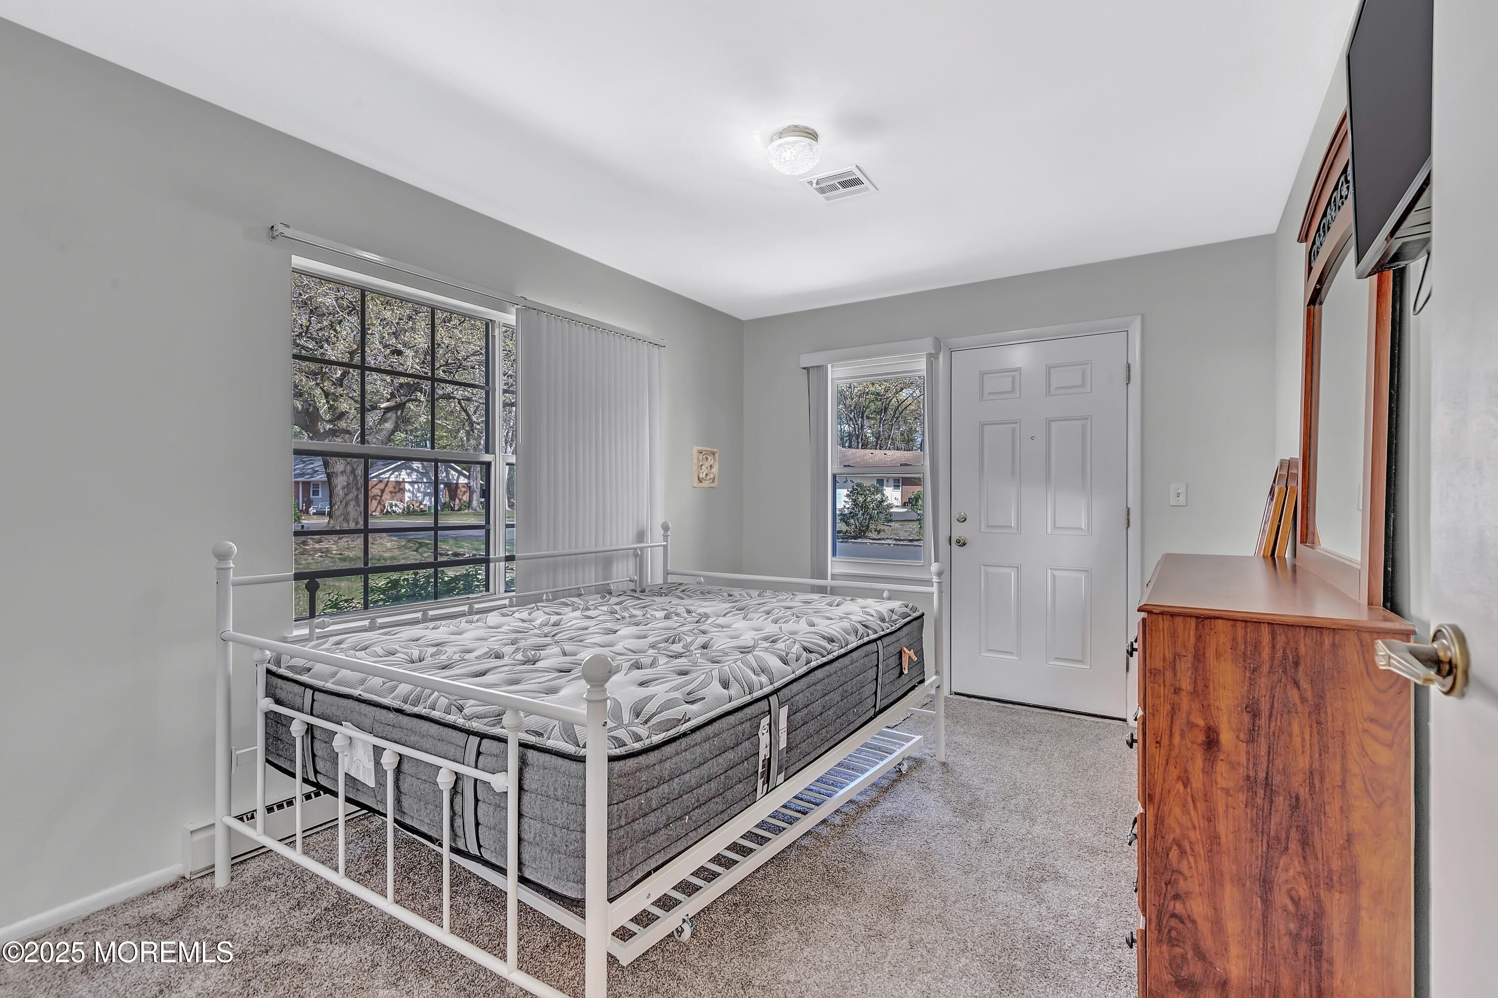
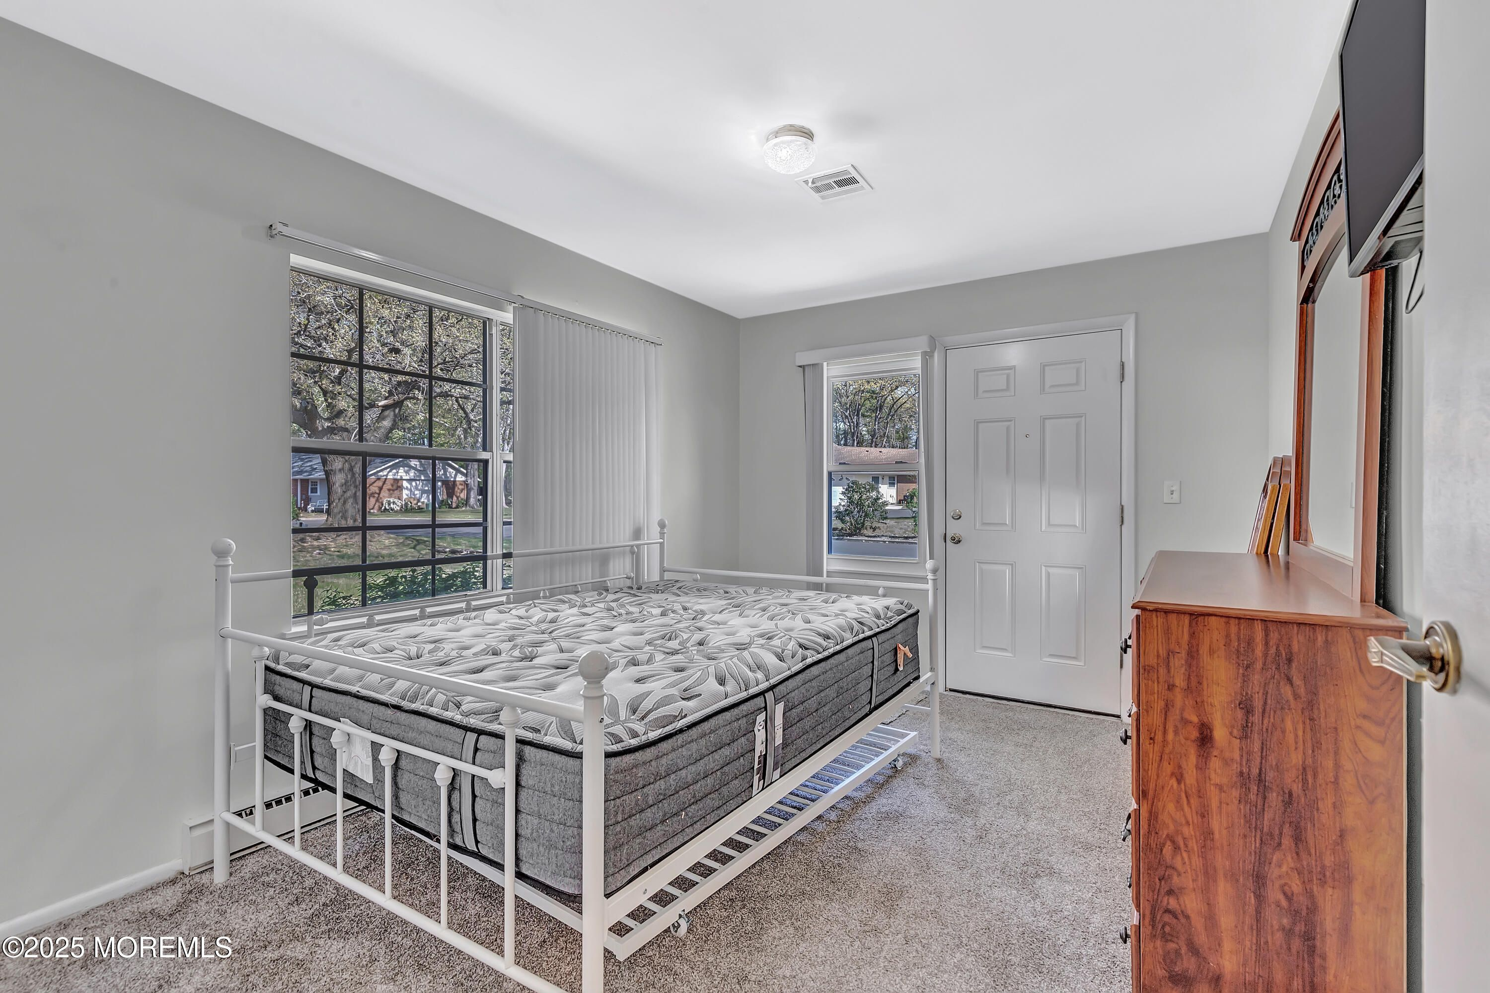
- wall ornament [692,446,720,489]
